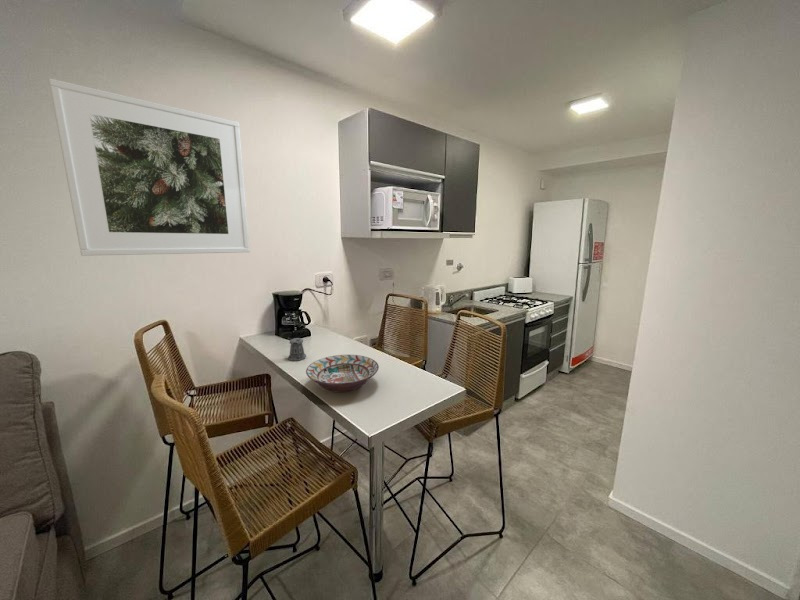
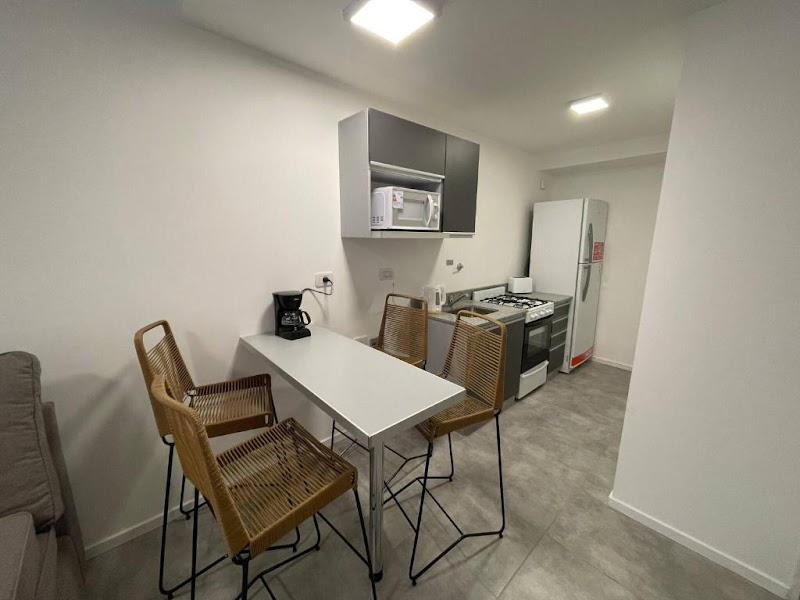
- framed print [48,77,251,257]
- pepper shaker [287,337,307,362]
- decorative bowl [305,354,380,393]
